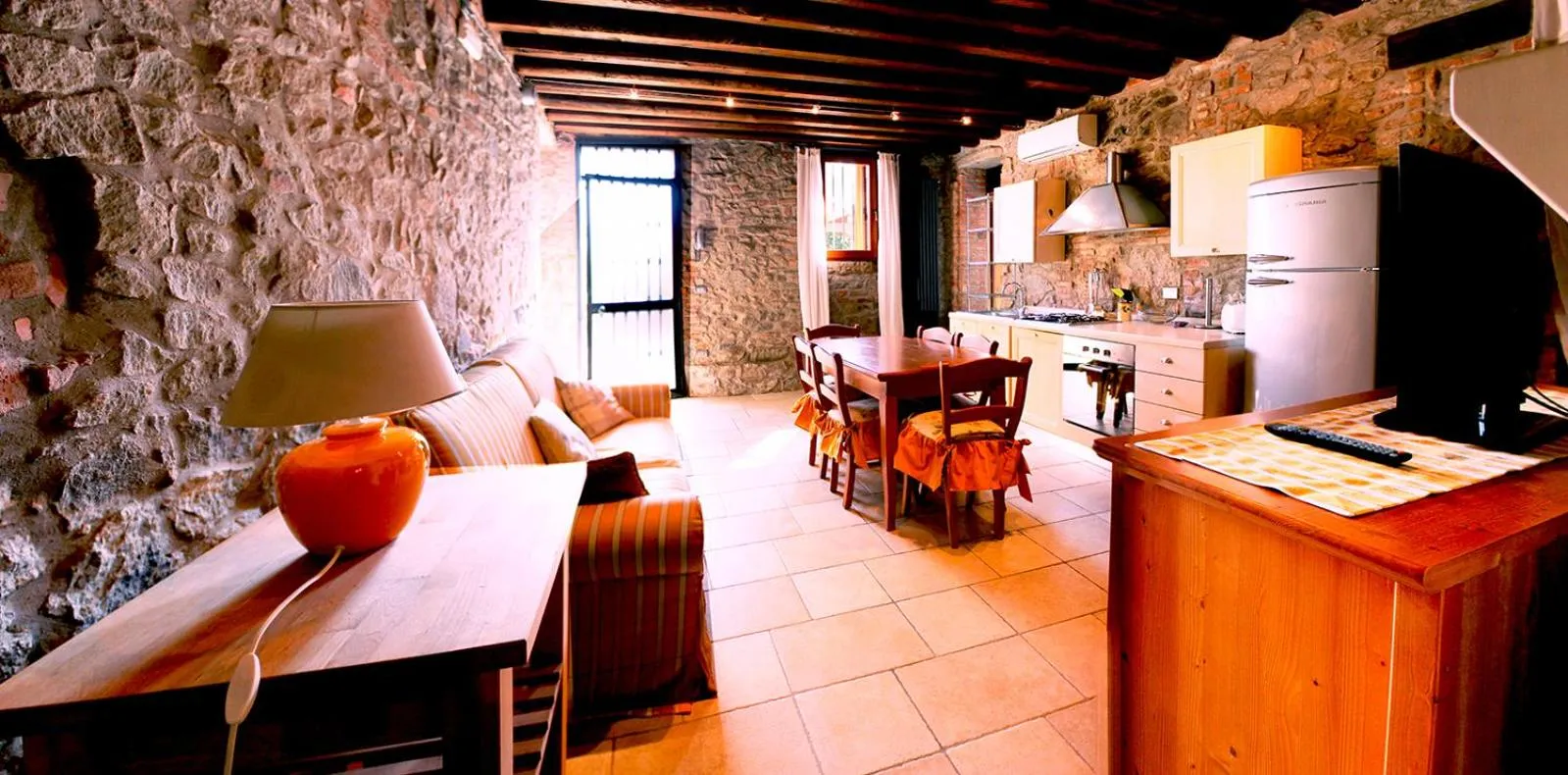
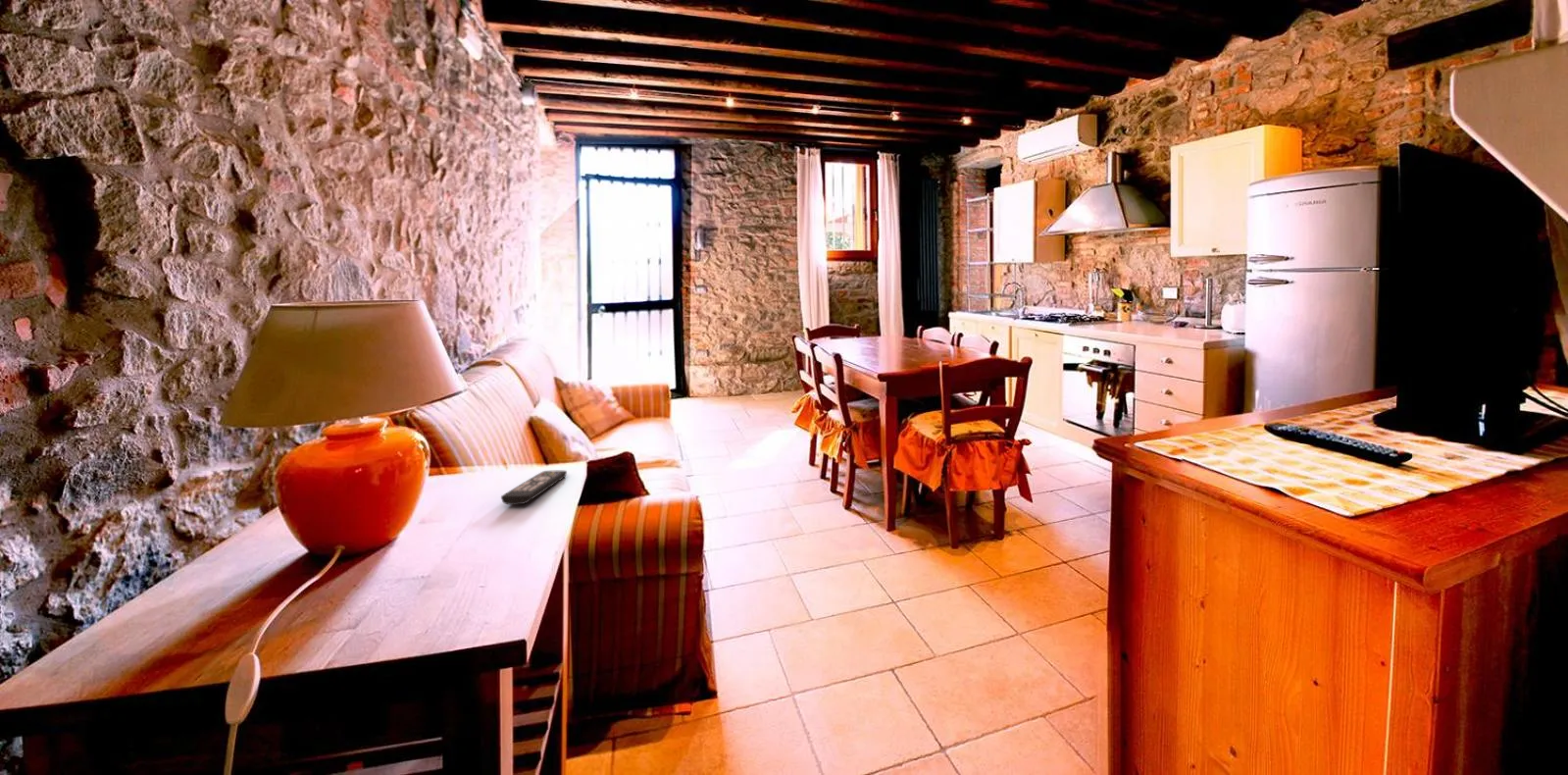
+ remote control [500,470,568,506]
